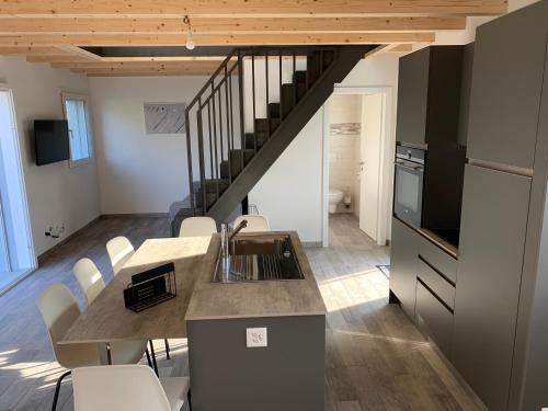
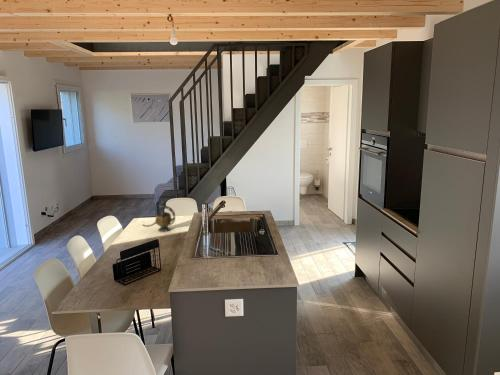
+ teapot [141,200,176,233]
